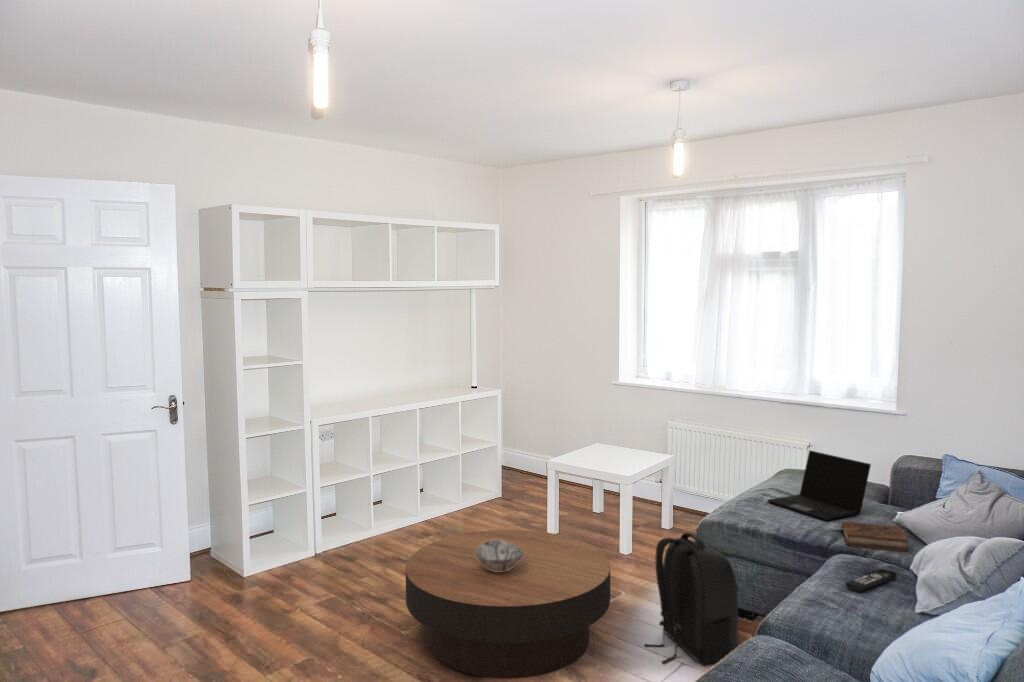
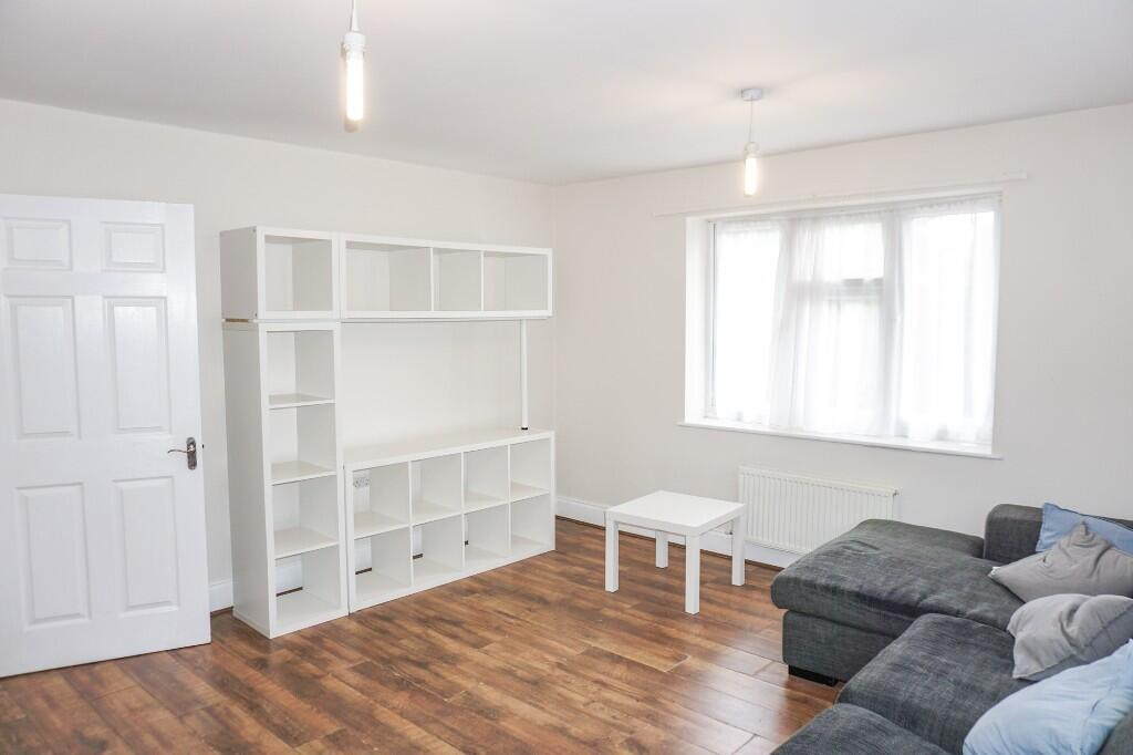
- backpack [643,532,740,668]
- book [841,520,909,552]
- laptop [766,449,872,522]
- coffee table [405,529,611,679]
- remote control [845,568,898,593]
- decorative bowl [475,540,523,572]
